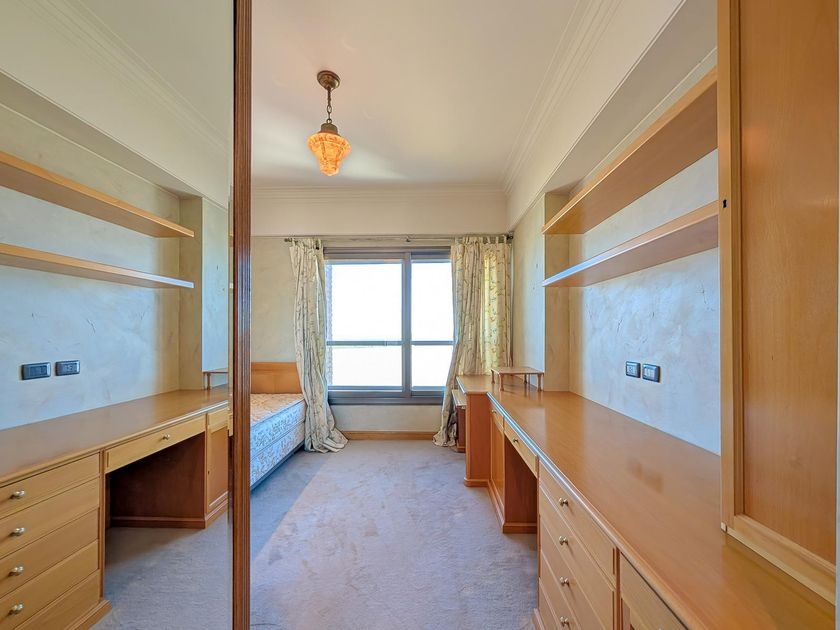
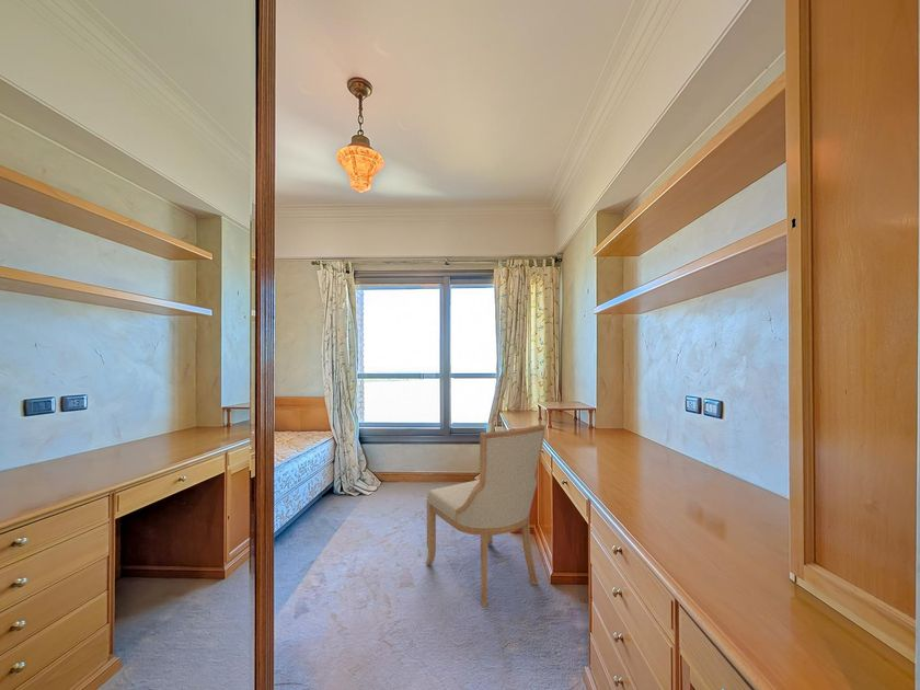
+ chair [425,424,547,608]
